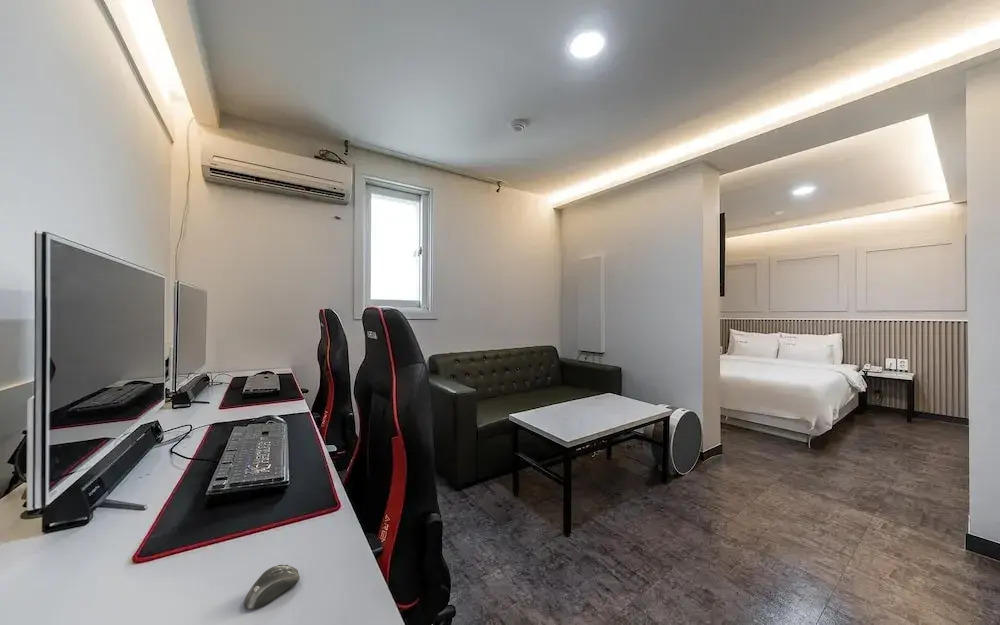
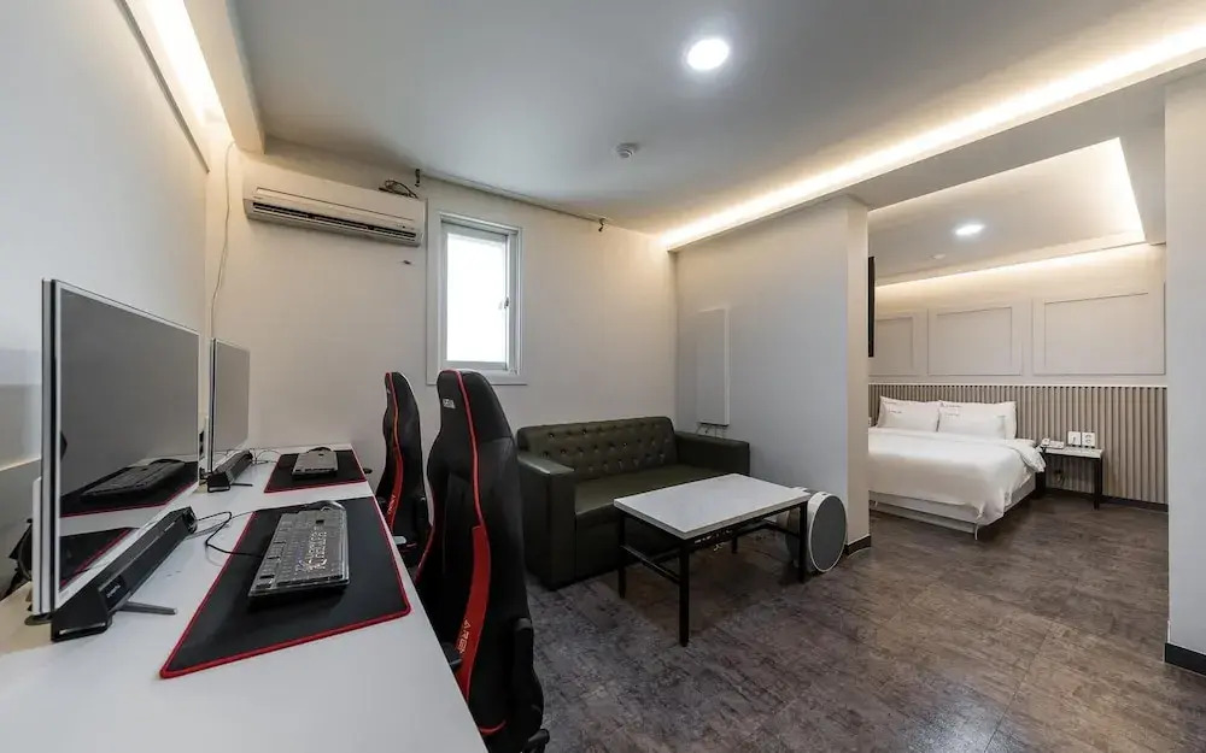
- computer mouse [243,564,301,610]
